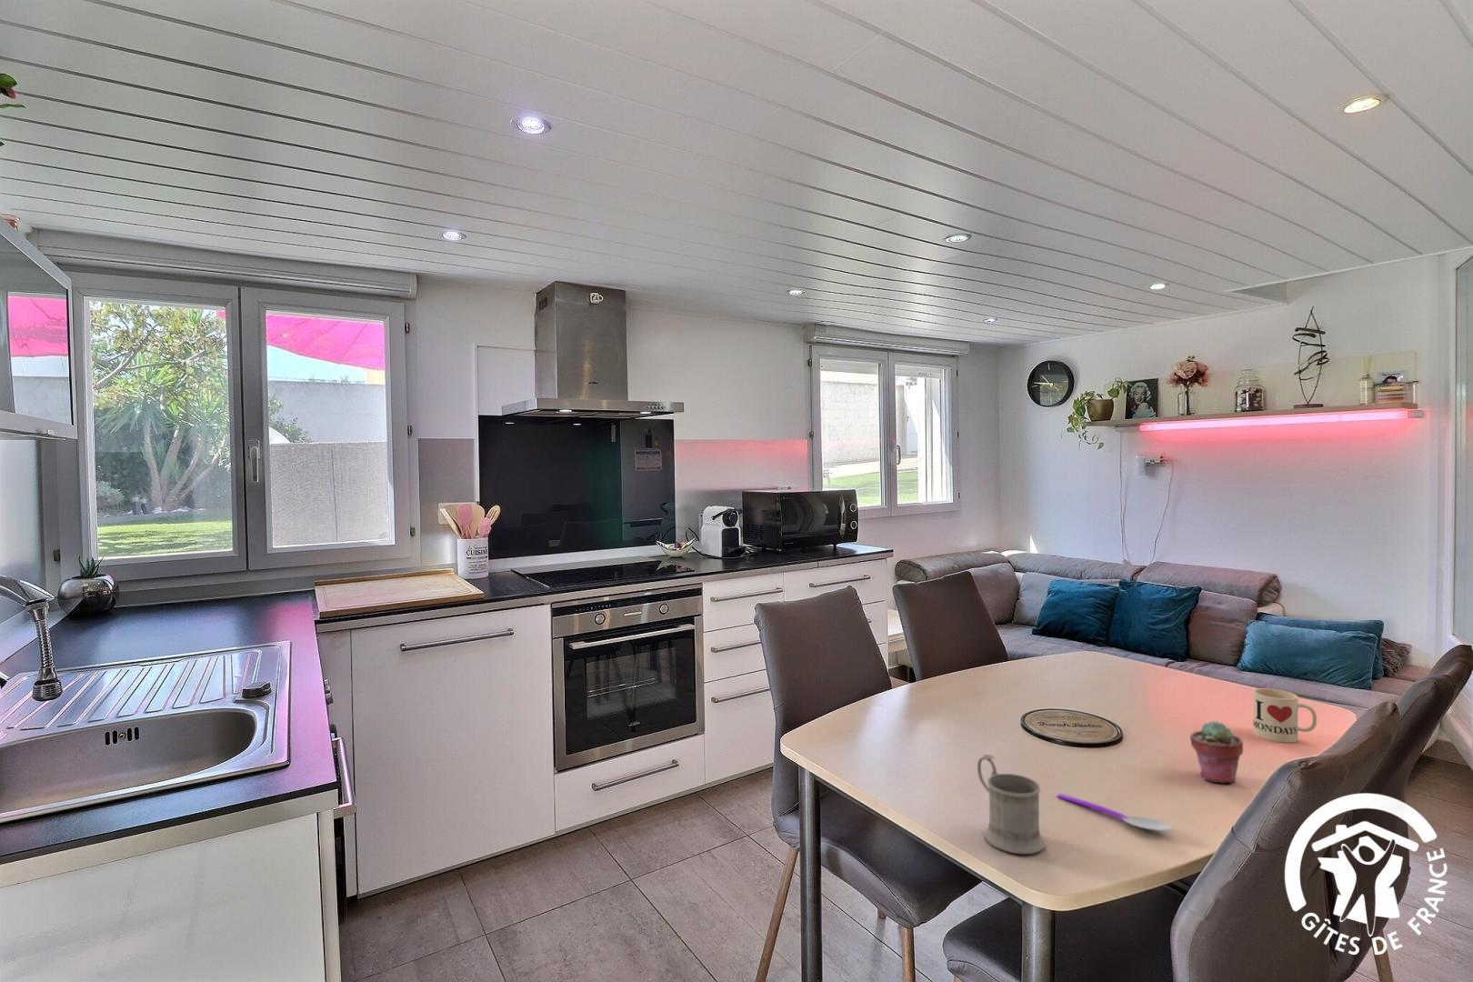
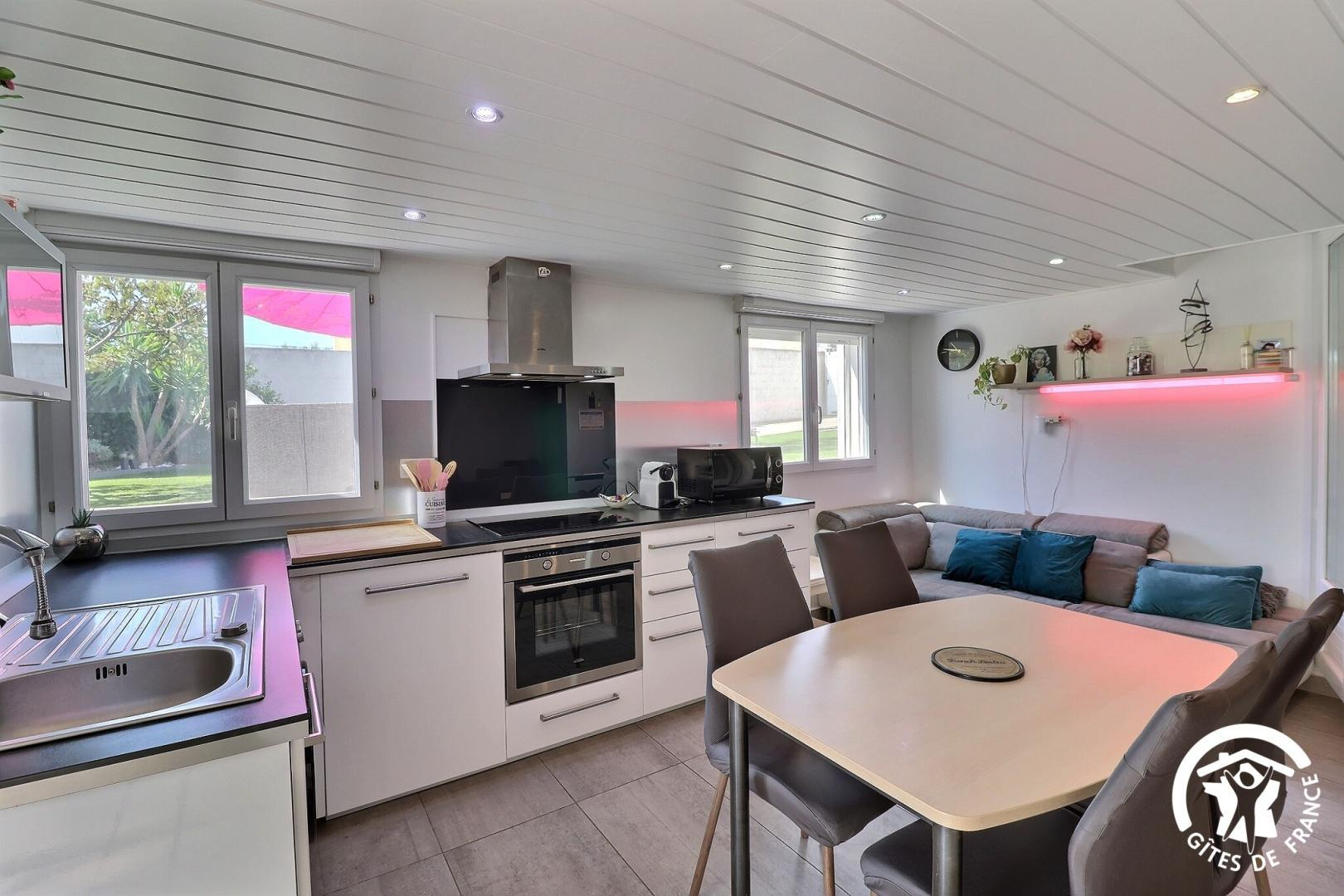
- spoon [1057,792,1173,832]
- potted succulent [1189,720,1244,784]
- mug [1252,687,1317,744]
- mug [977,754,1047,855]
